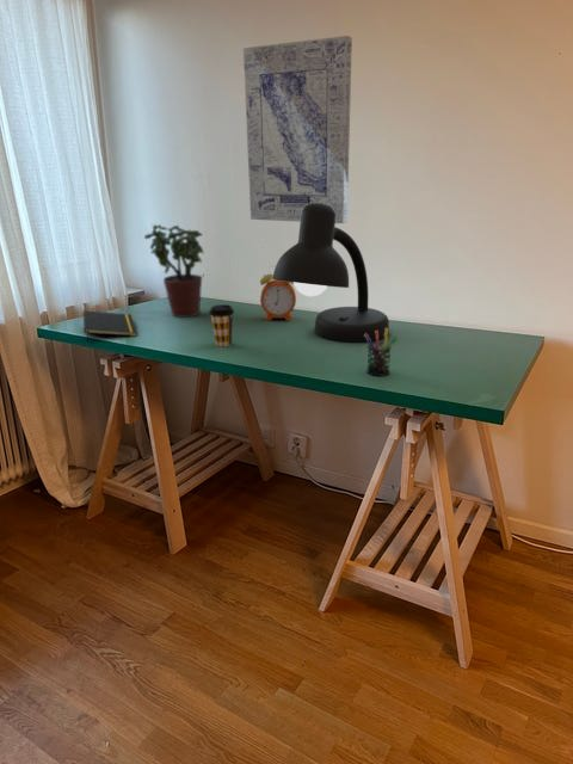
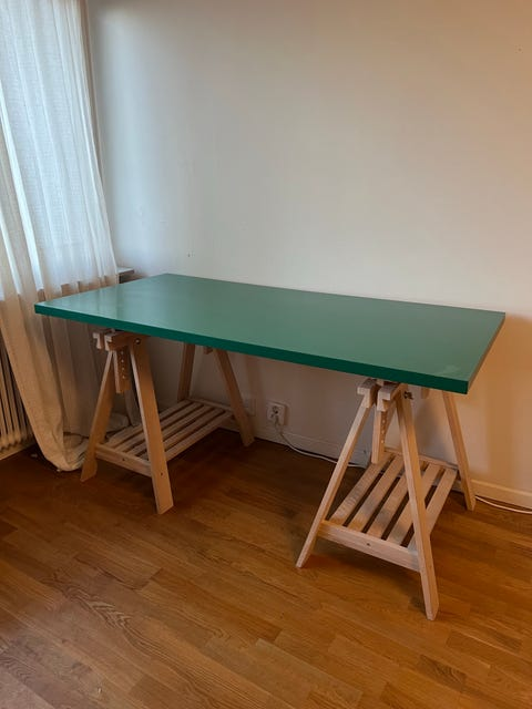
- alarm clock [259,265,297,322]
- pen holder [364,328,399,377]
- potted plant [143,223,205,319]
- notepad [82,309,138,341]
- coffee cup [208,303,235,347]
- desk lamp [272,203,390,343]
- wall art [242,35,353,224]
